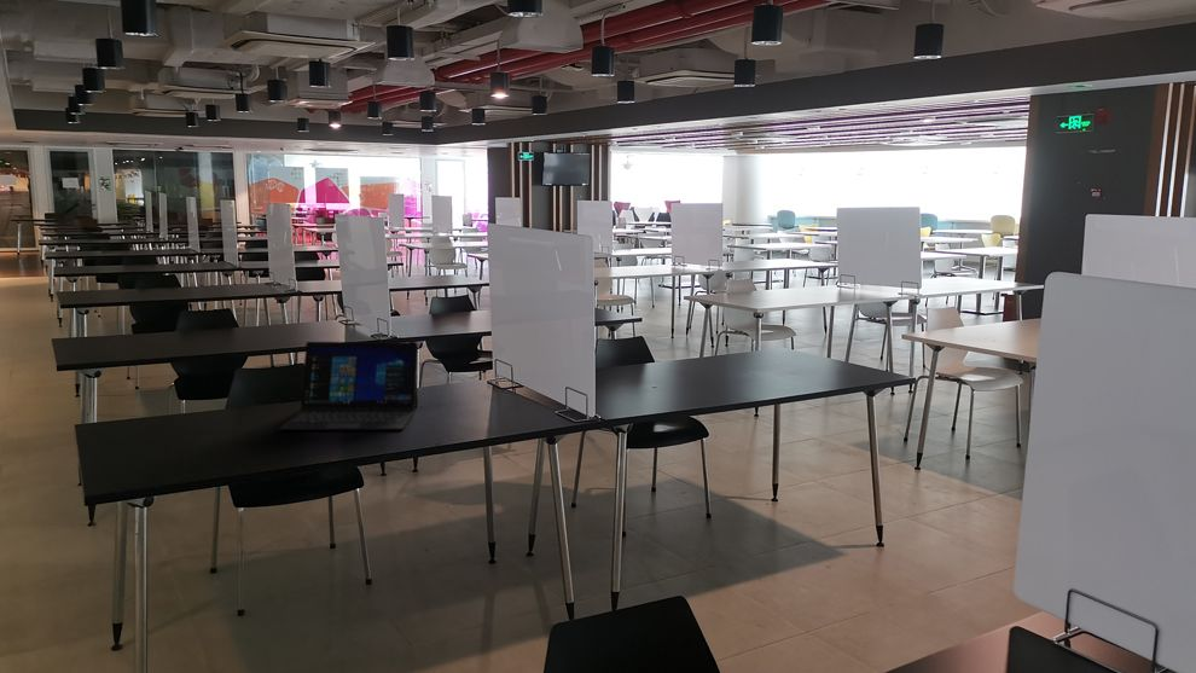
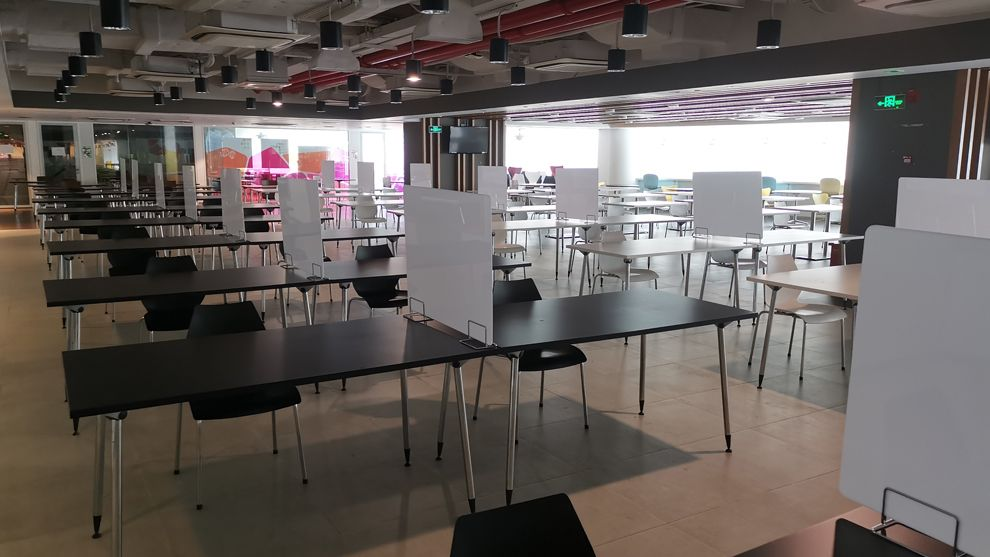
- laptop [278,341,419,431]
